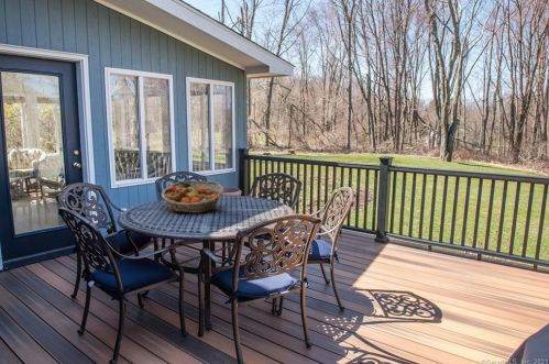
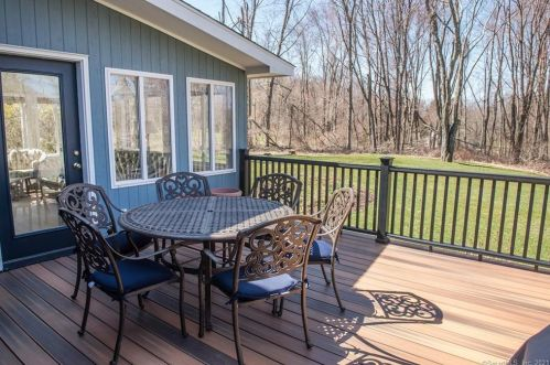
- fruit basket [161,180,224,214]
